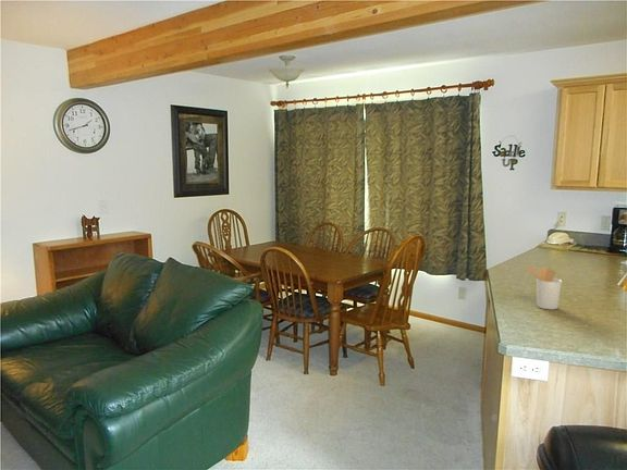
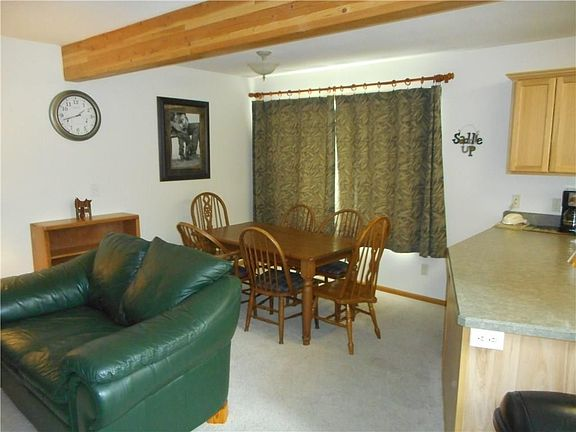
- utensil holder [525,264,563,310]
